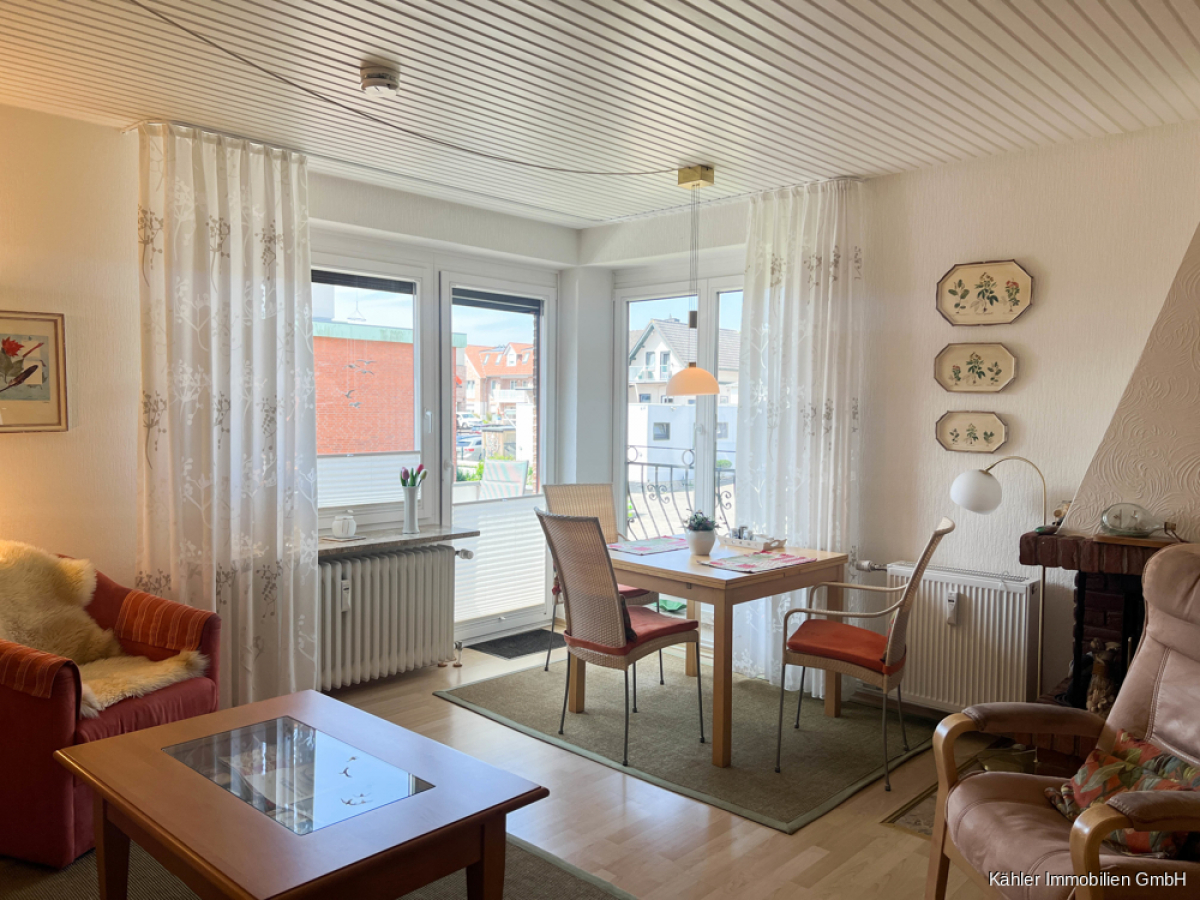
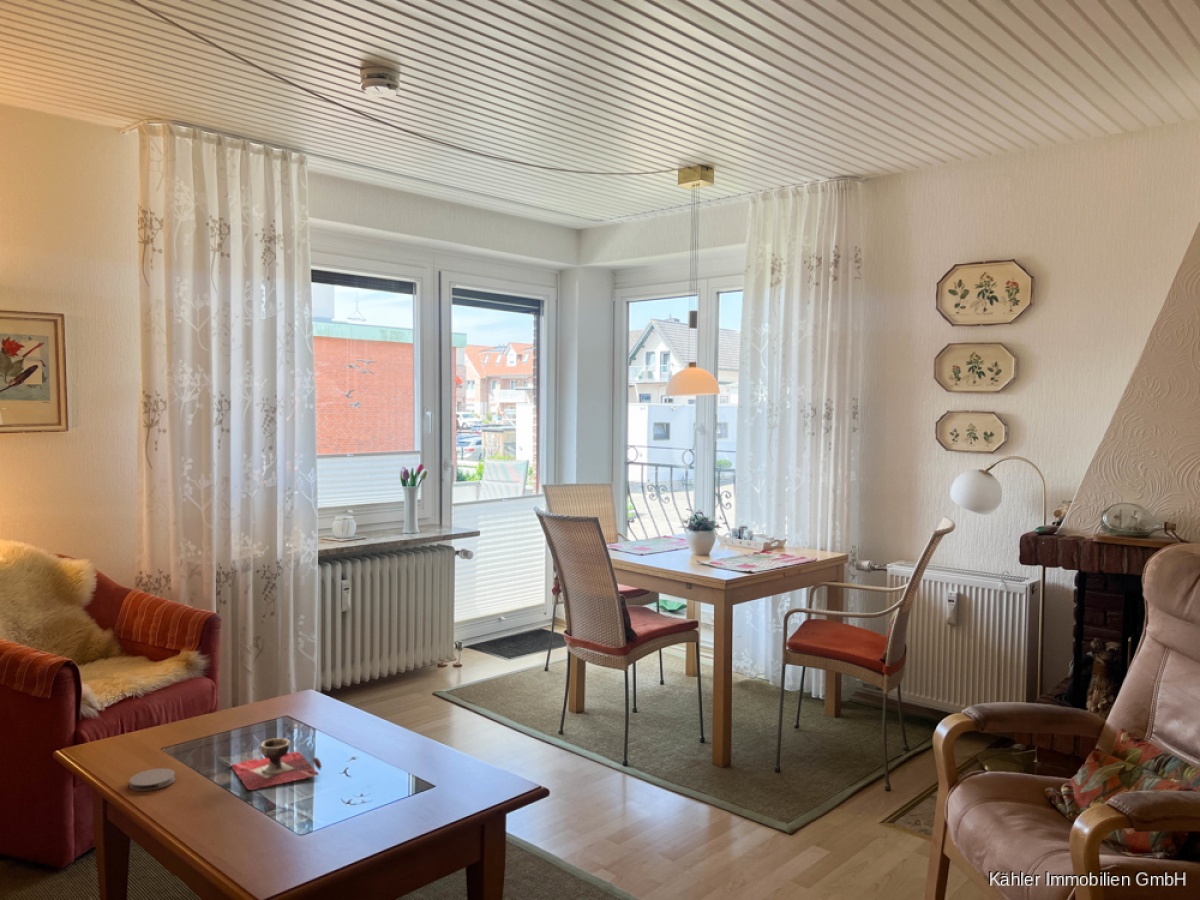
+ coaster [128,767,176,792]
+ decorative bowl [229,737,322,791]
